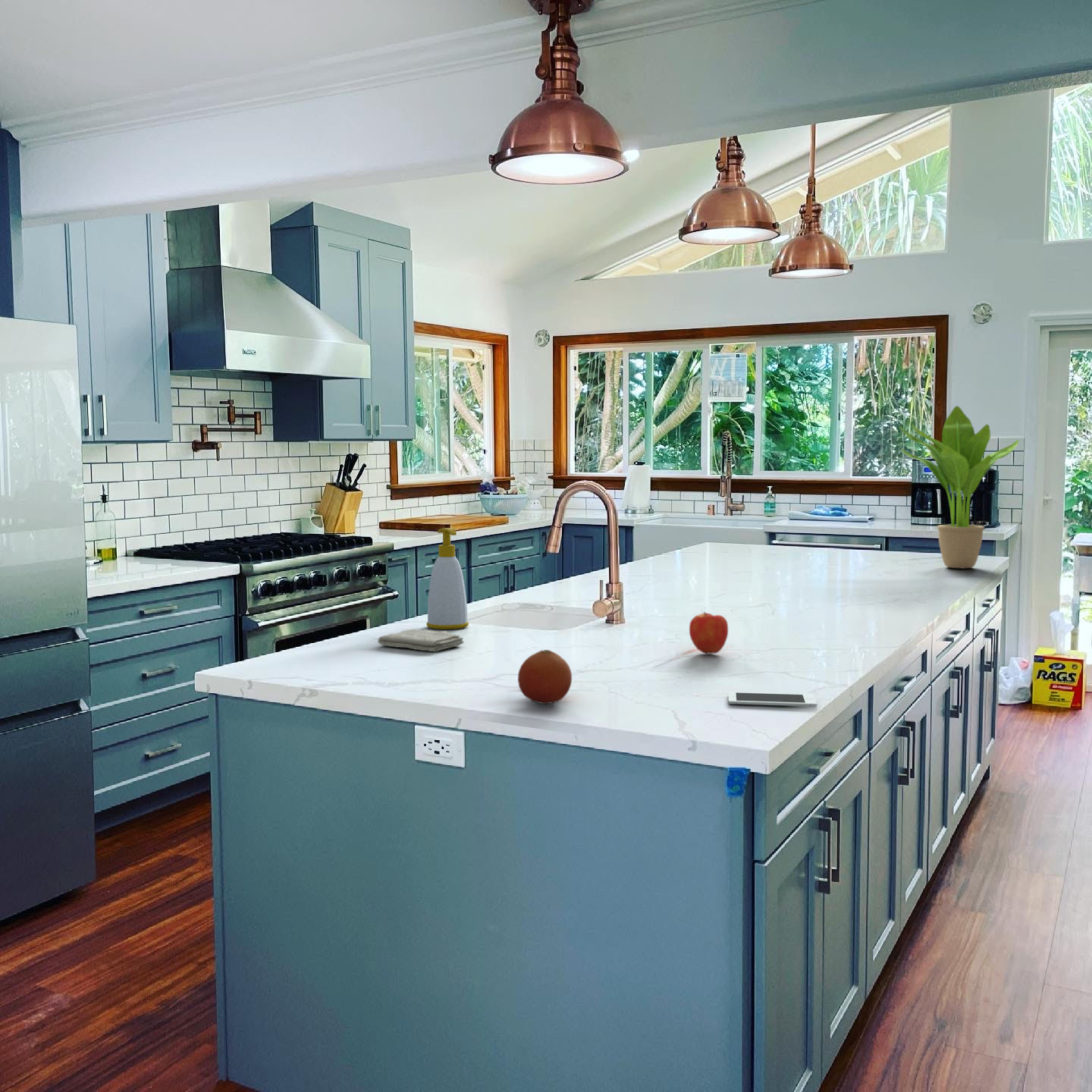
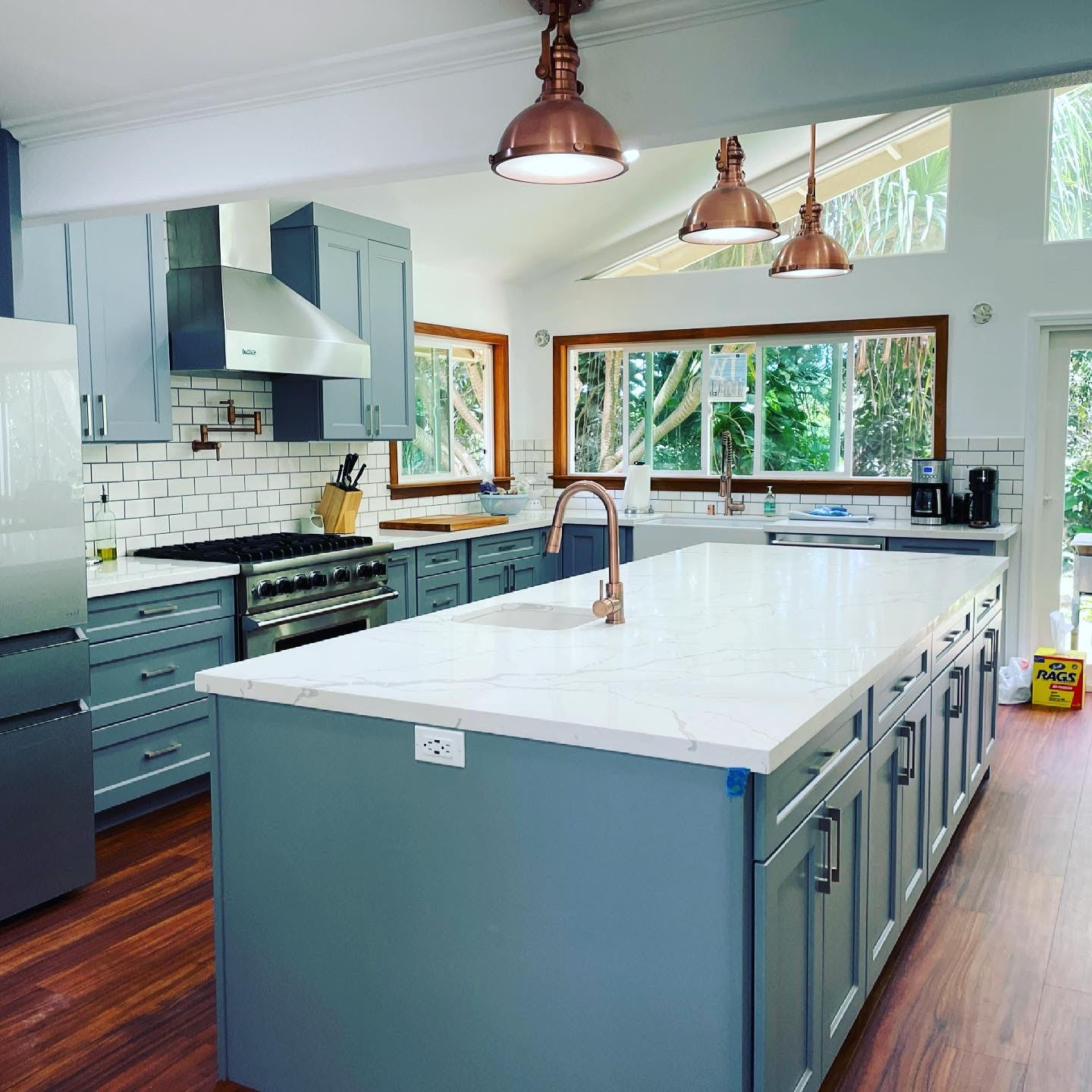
- potted plant [899,405,1020,570]
- cell phone [727,692,817,708]
- fruit [517,649,573,704]
- soap bottle [425,527,469,630]
- washcloth [377,629,465,652]
- apple [689,610,729,654]
